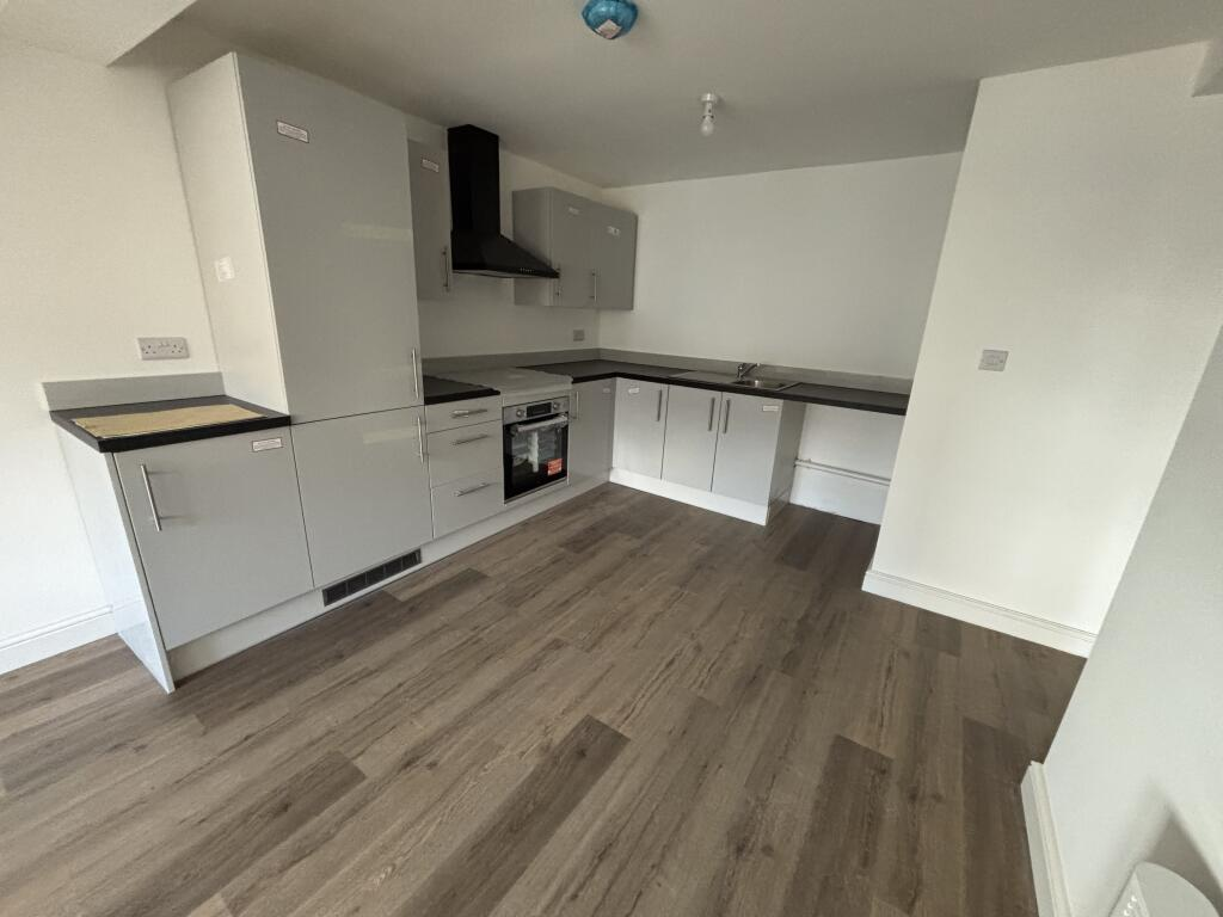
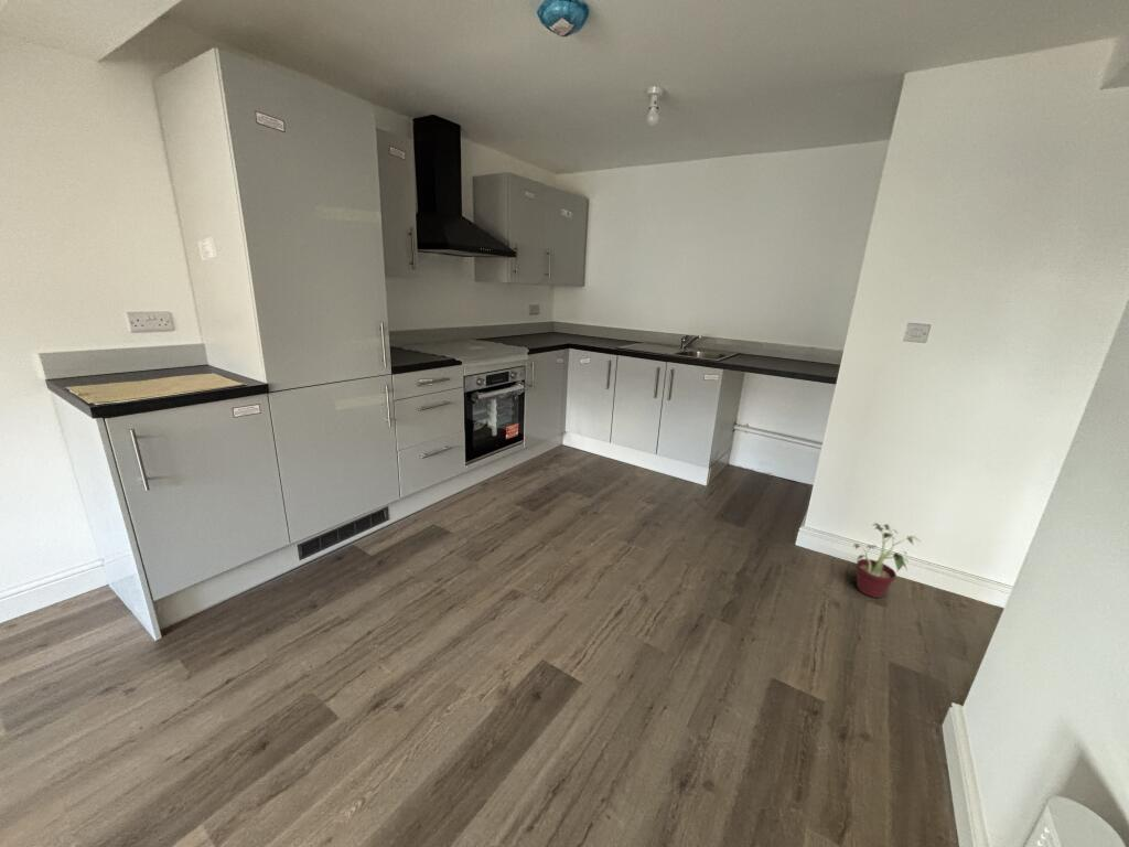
+ potted plant [851,522,921,599]
